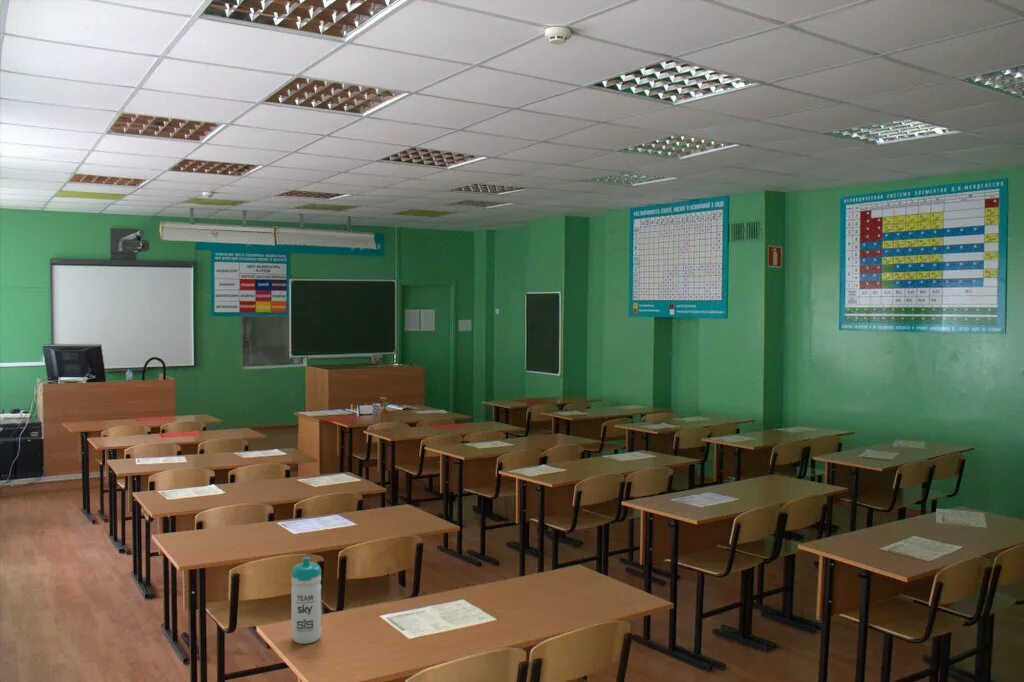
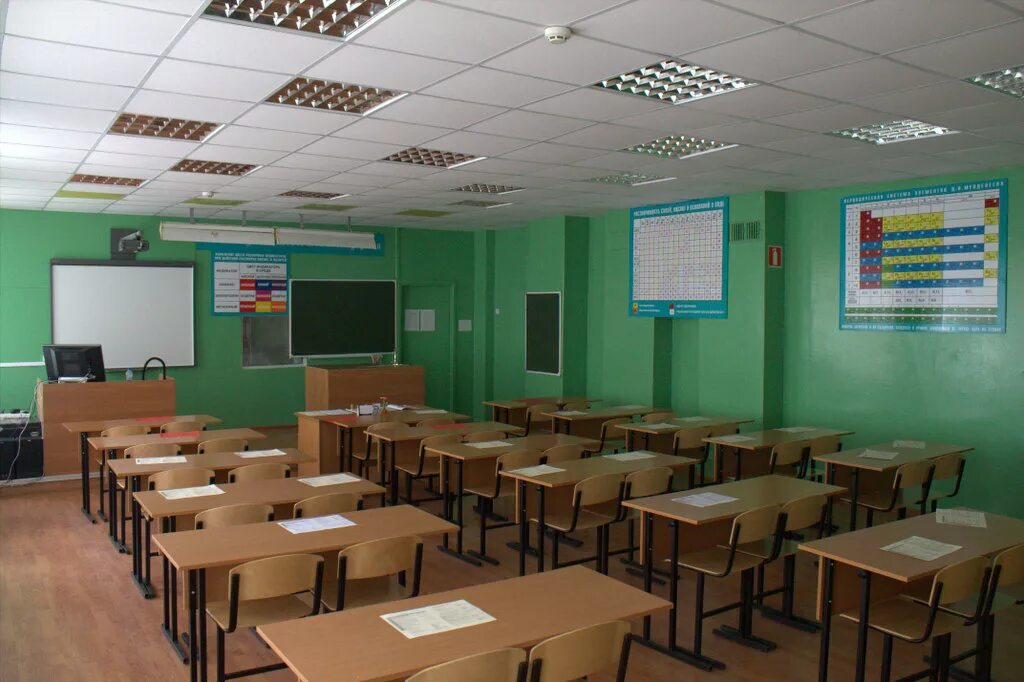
- water bottle [290,556,322,645]
